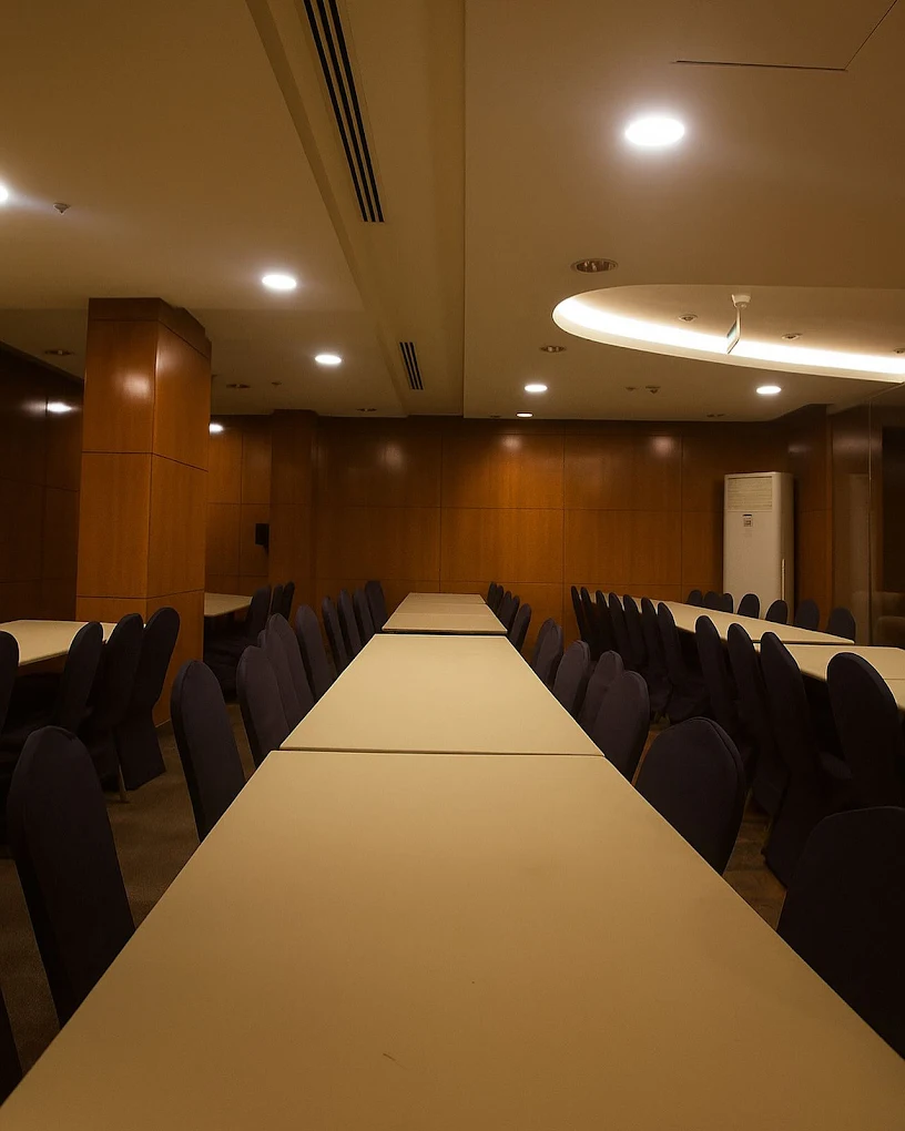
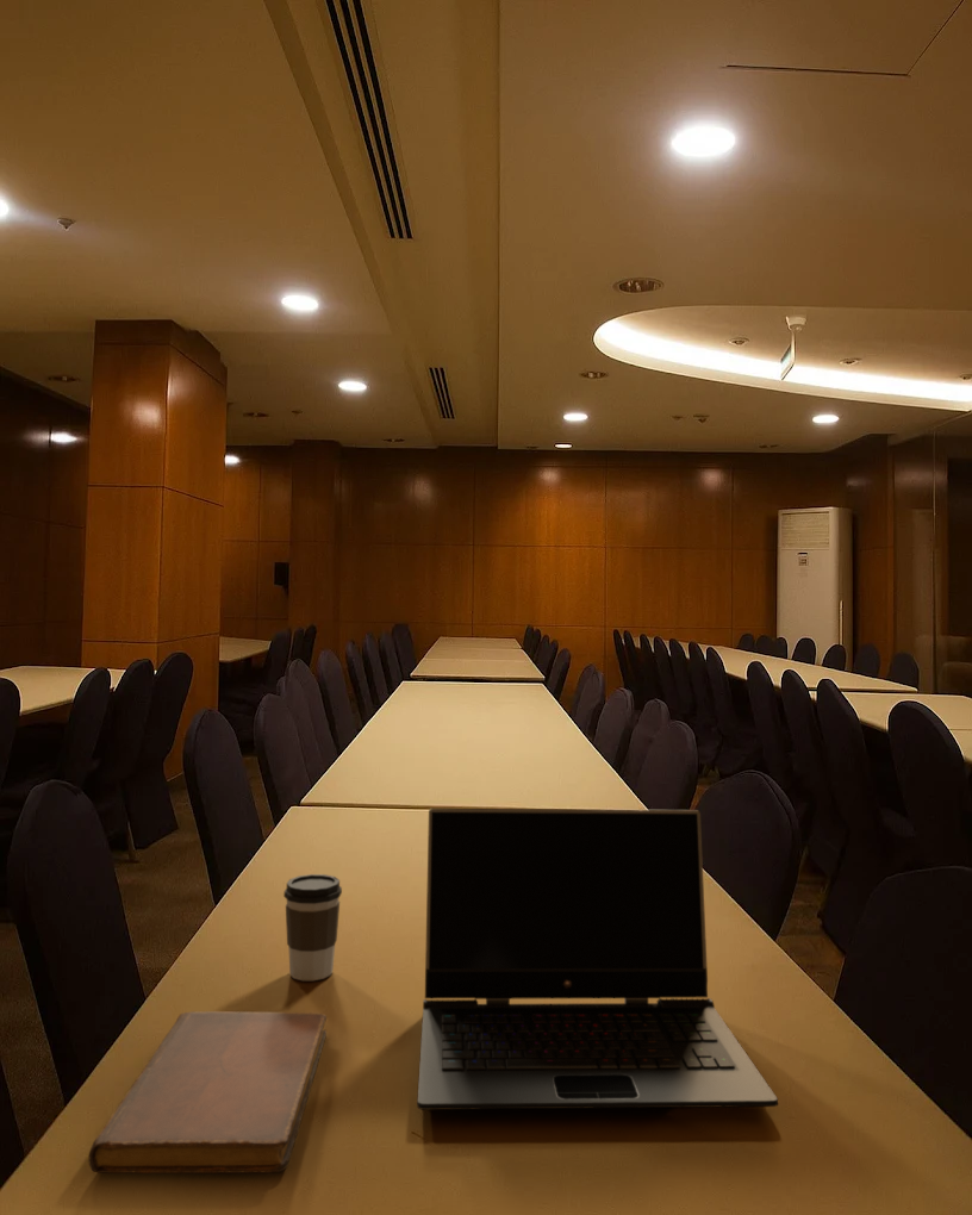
+ coffee cup [282,873,343,982]
+ laptop computer [416,808,779,1111]
+ notebook [87,1010,328,1174]
